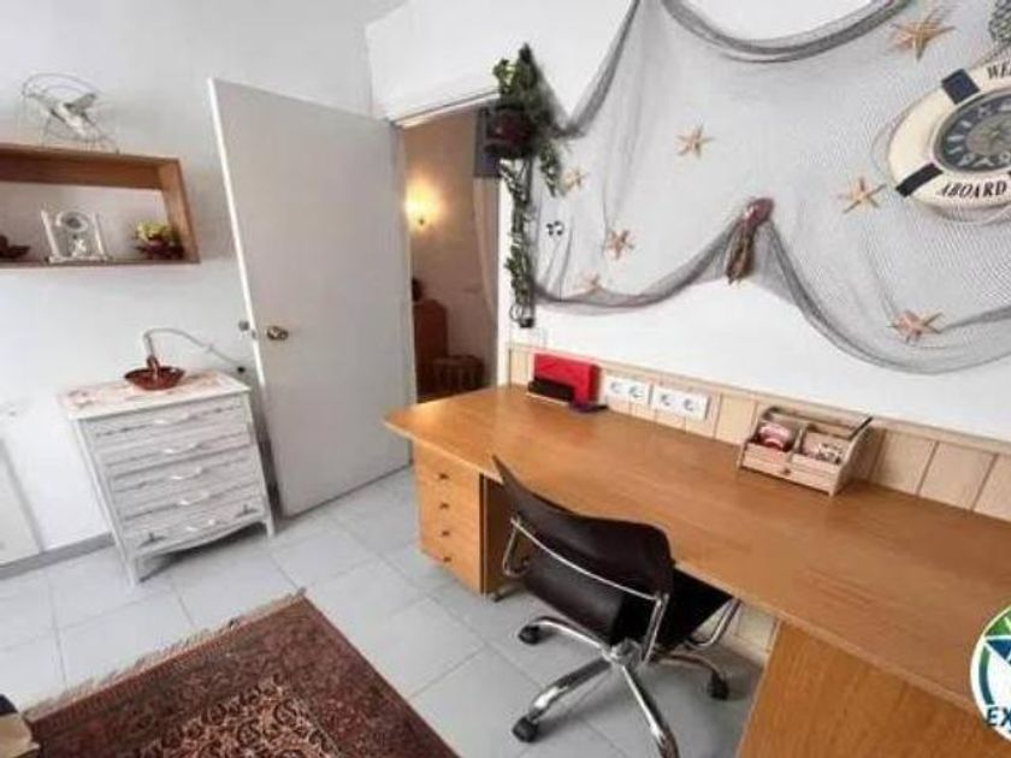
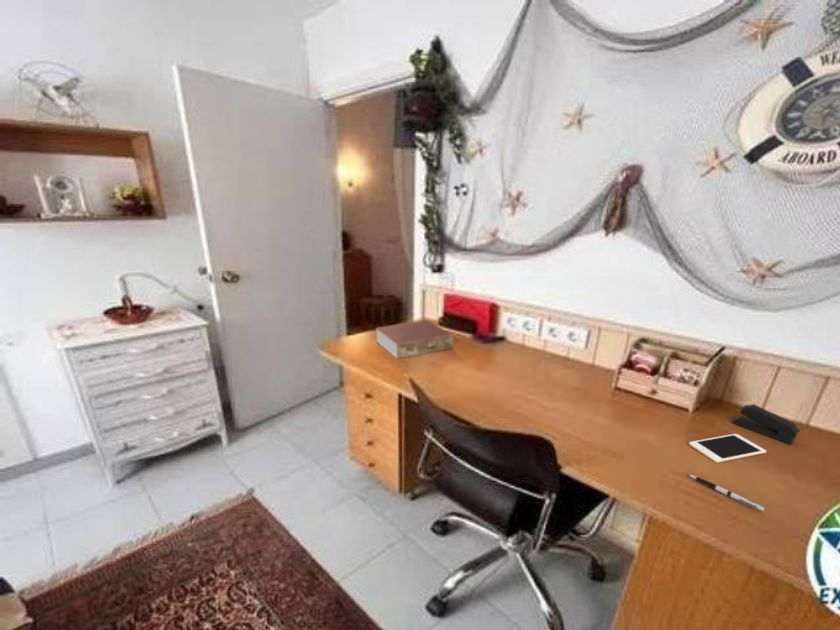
+ pen [687,473,766,512]
+ stapler [732,403,800,446]
+ cell phone [688,433,767,464]
+ book [375,319,454,360]
